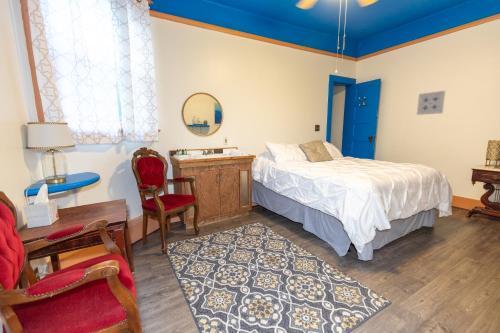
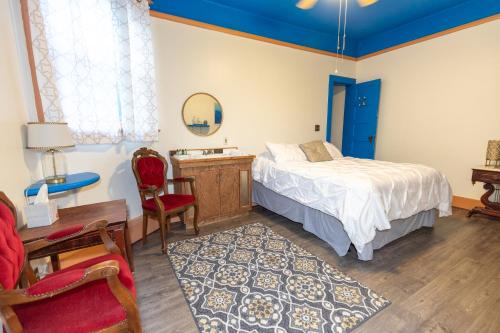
- wall art [416,90,446,116]
